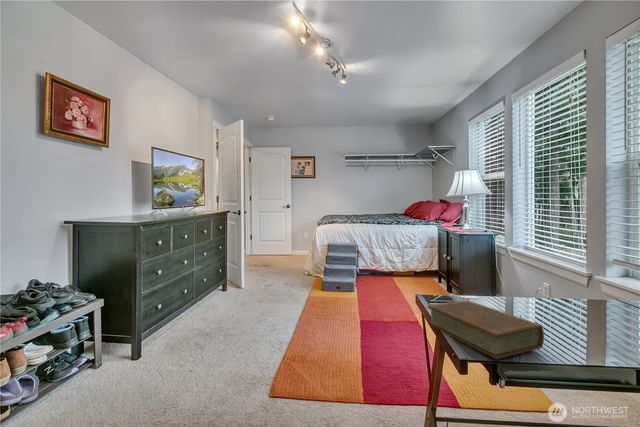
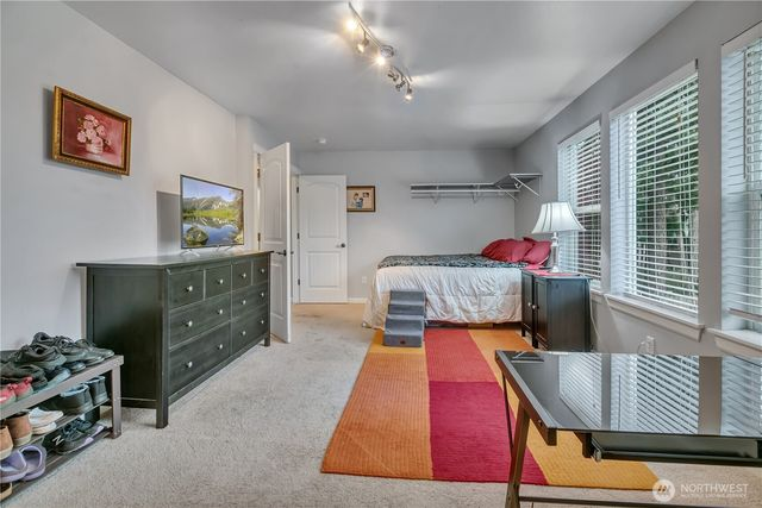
- book [427,299,545,360]
